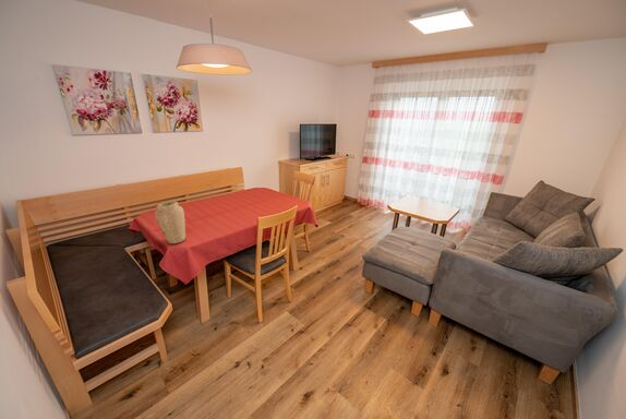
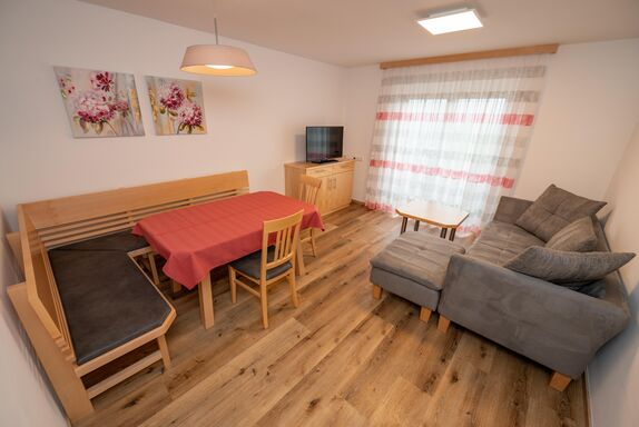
- vase [154,201,186,244]
